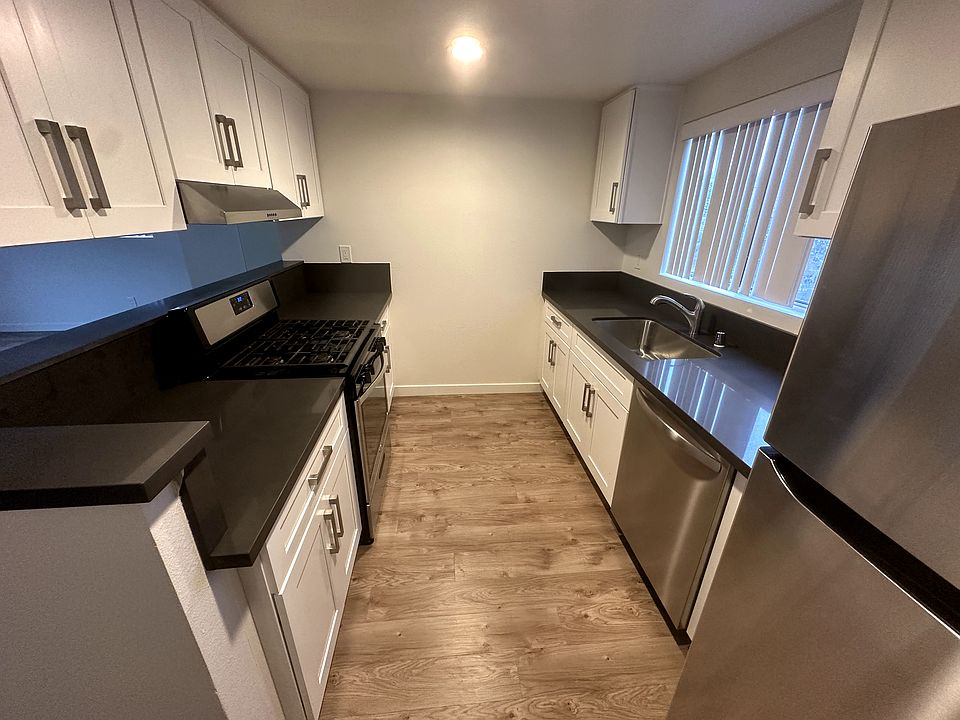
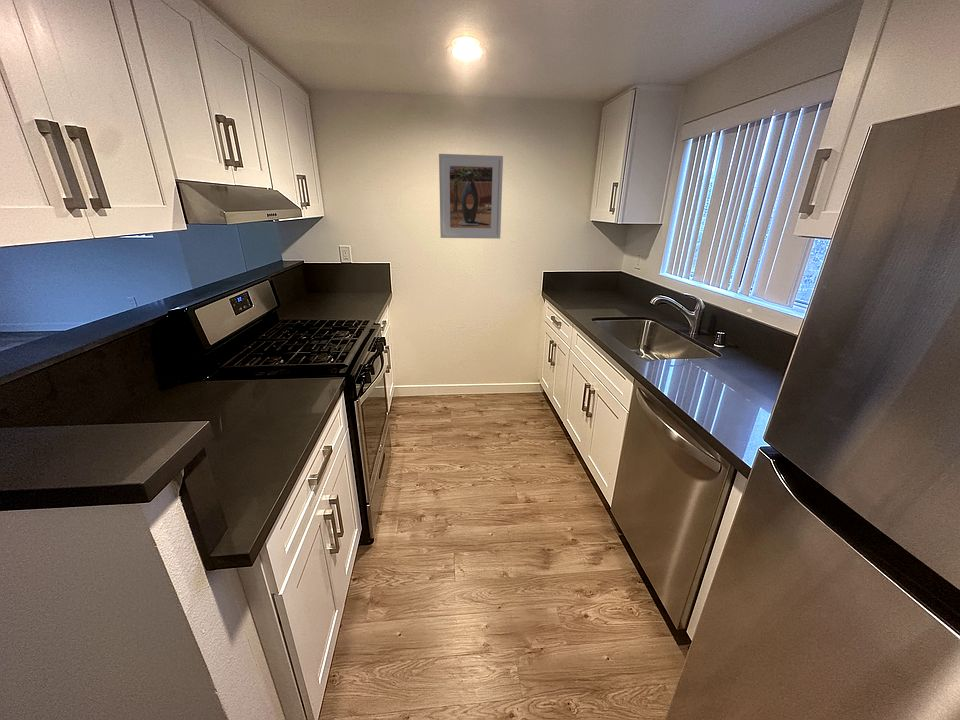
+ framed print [438,153,504,240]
